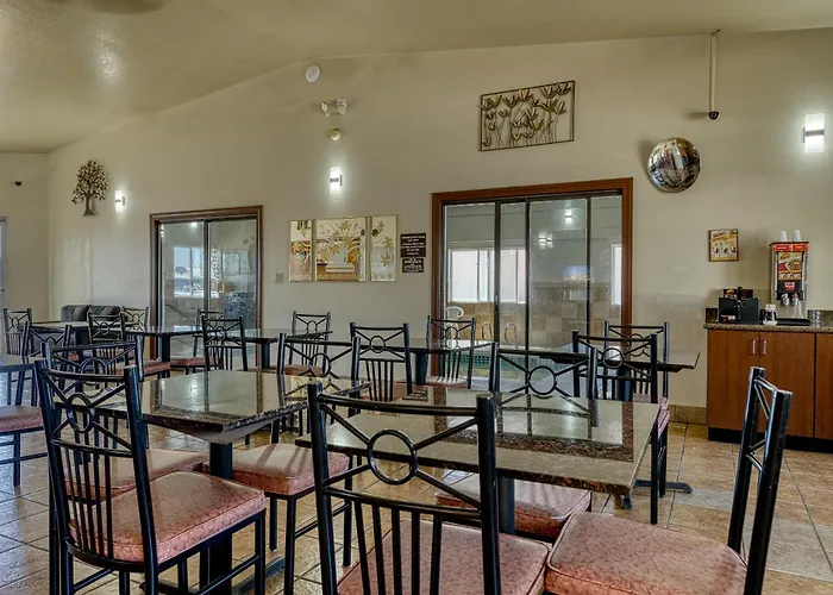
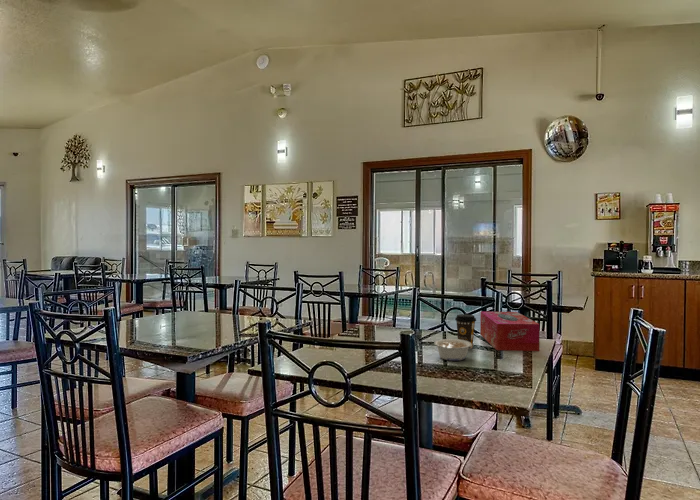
+ coffee cup [454,313,477,350]
+ tissue box [479,311,540,352]
+ legume [433,338,471,362]
